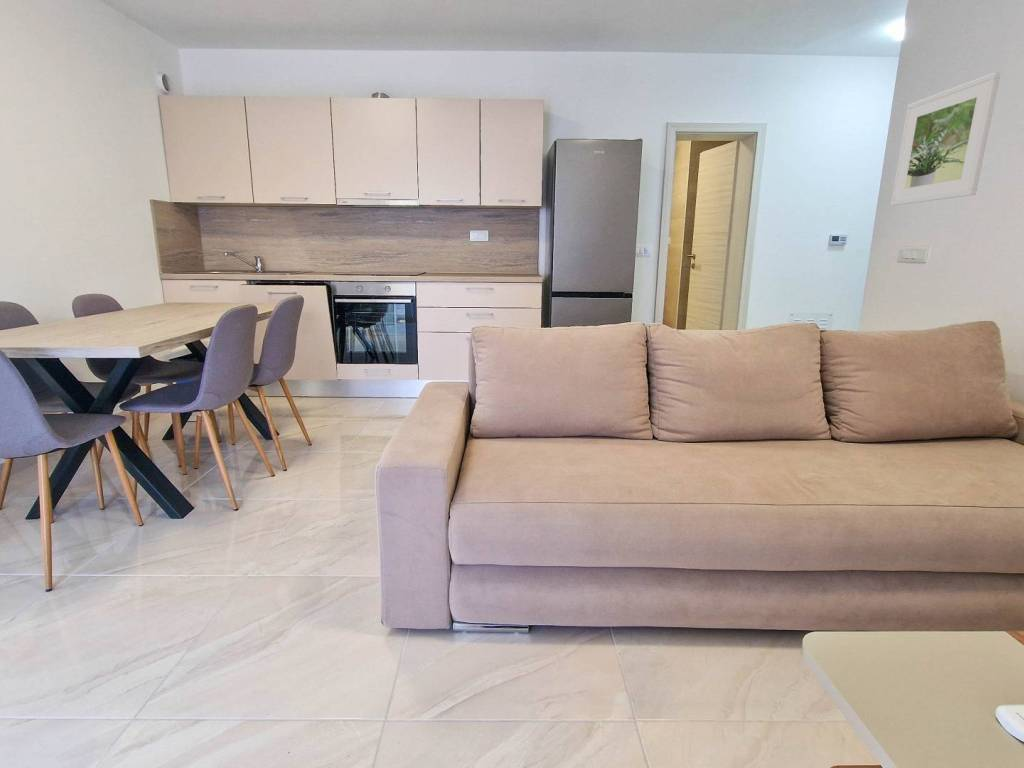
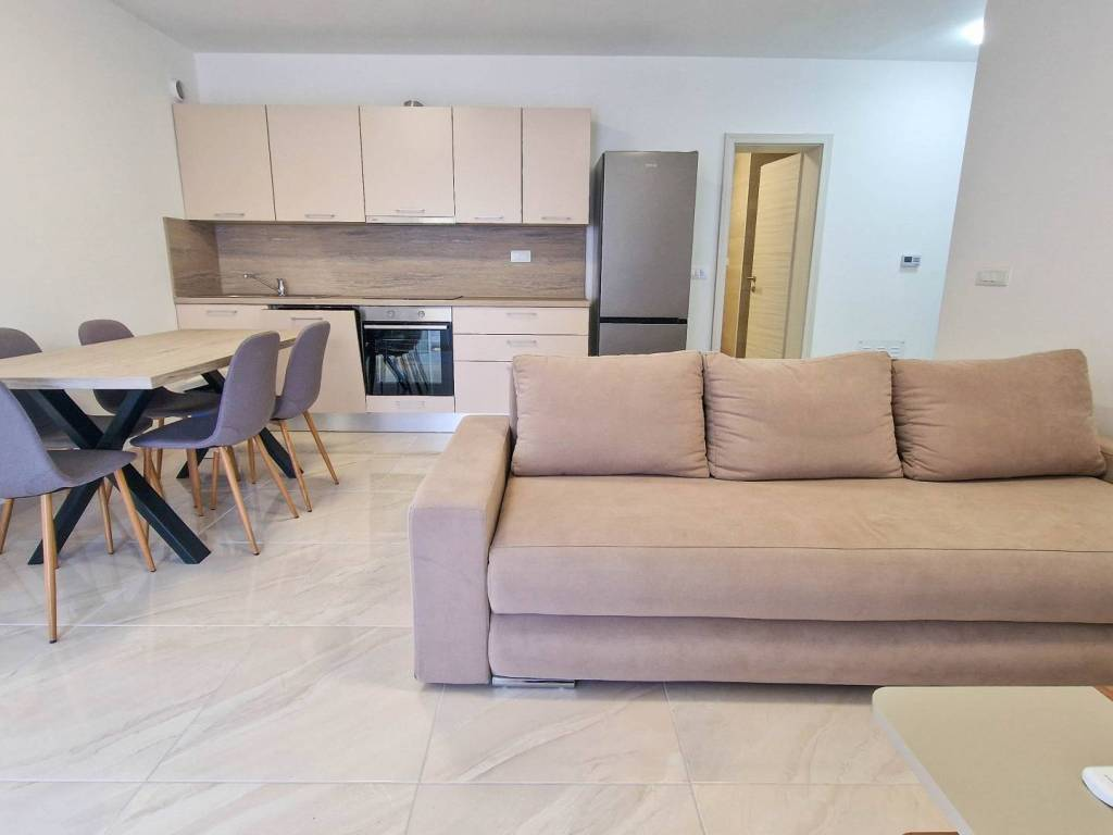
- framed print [890,71,1001,207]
